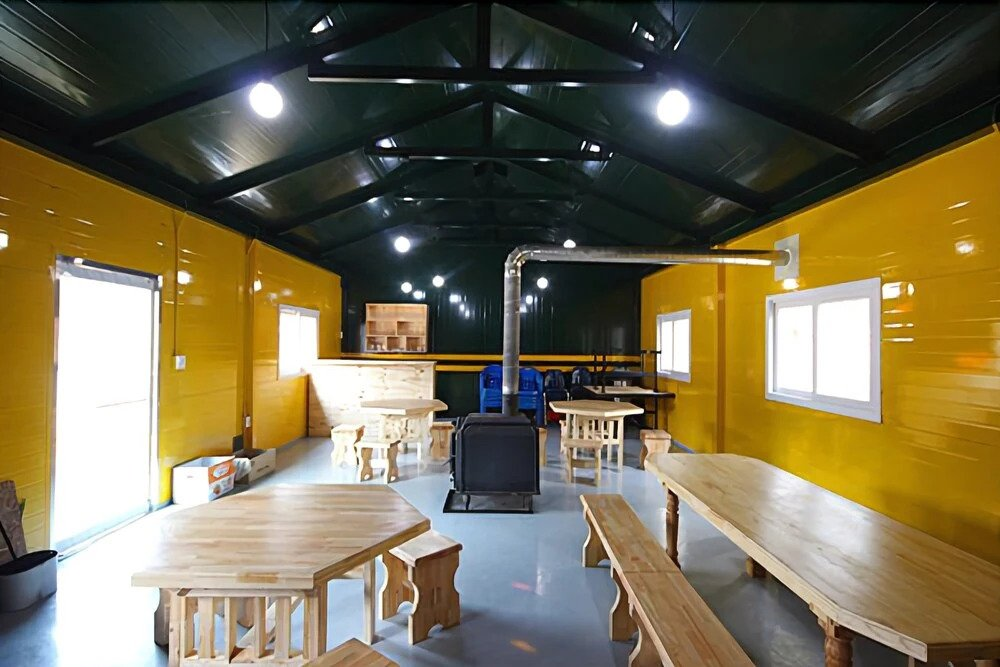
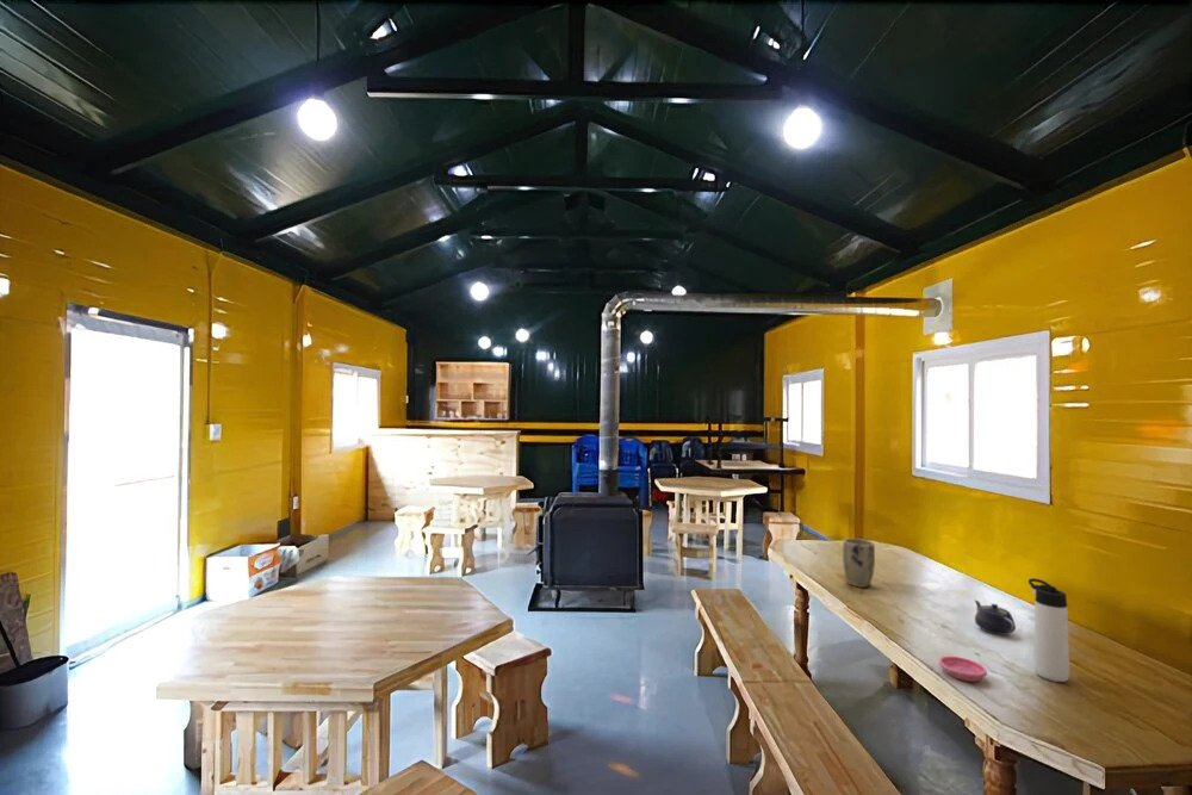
+ plant pot [842,538,876,589]
+ thermos bottle [1028,577,1070,683]
+ teapot [974,598,1017,636]
+ saucer [938,656,988,683]
